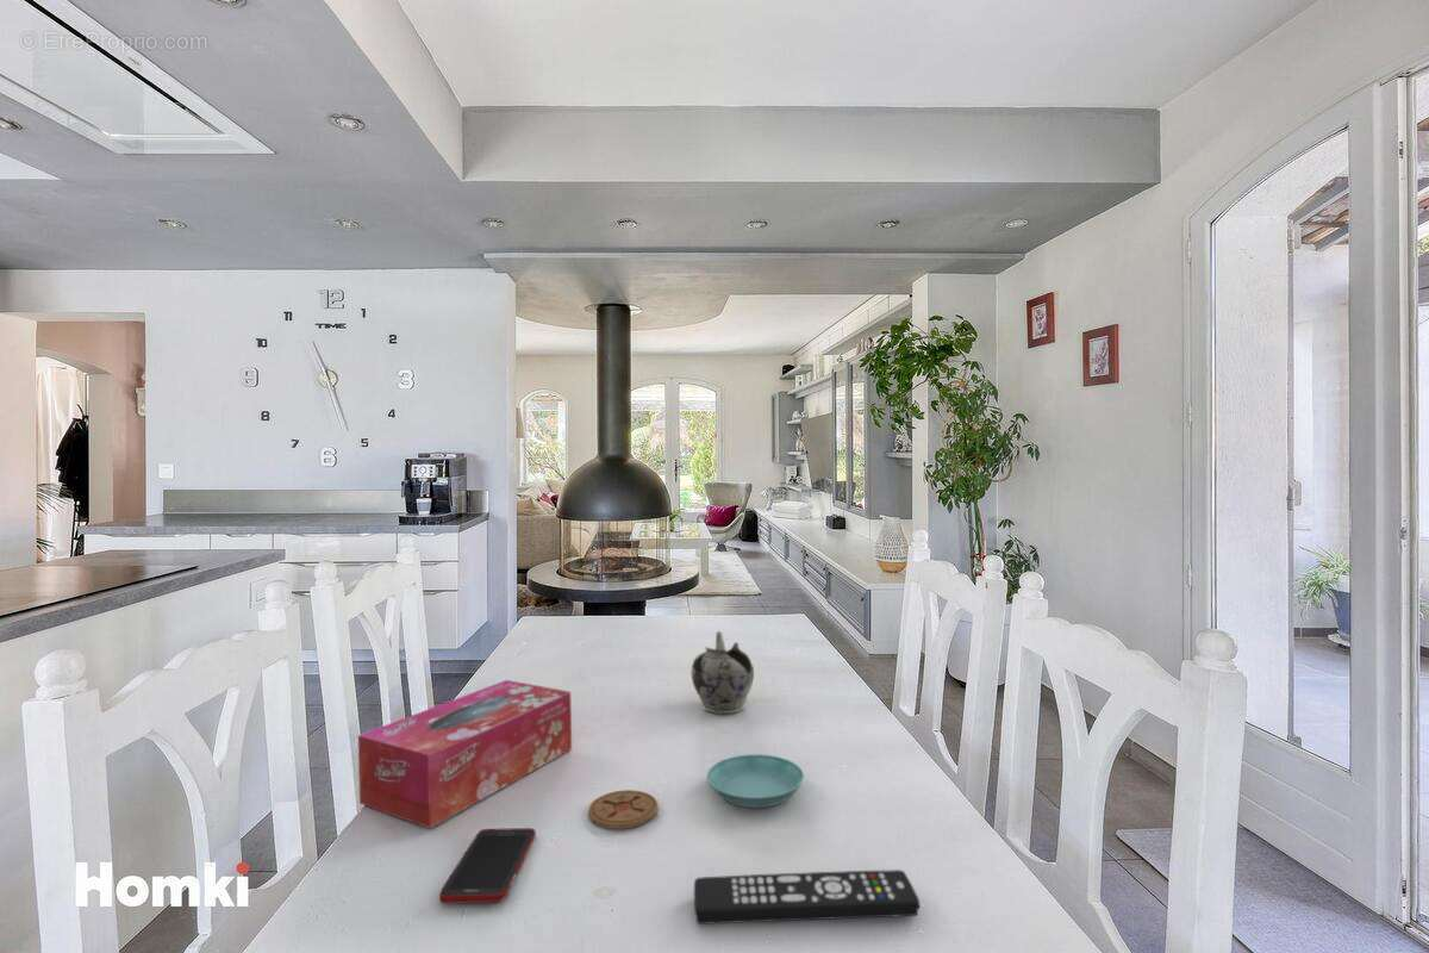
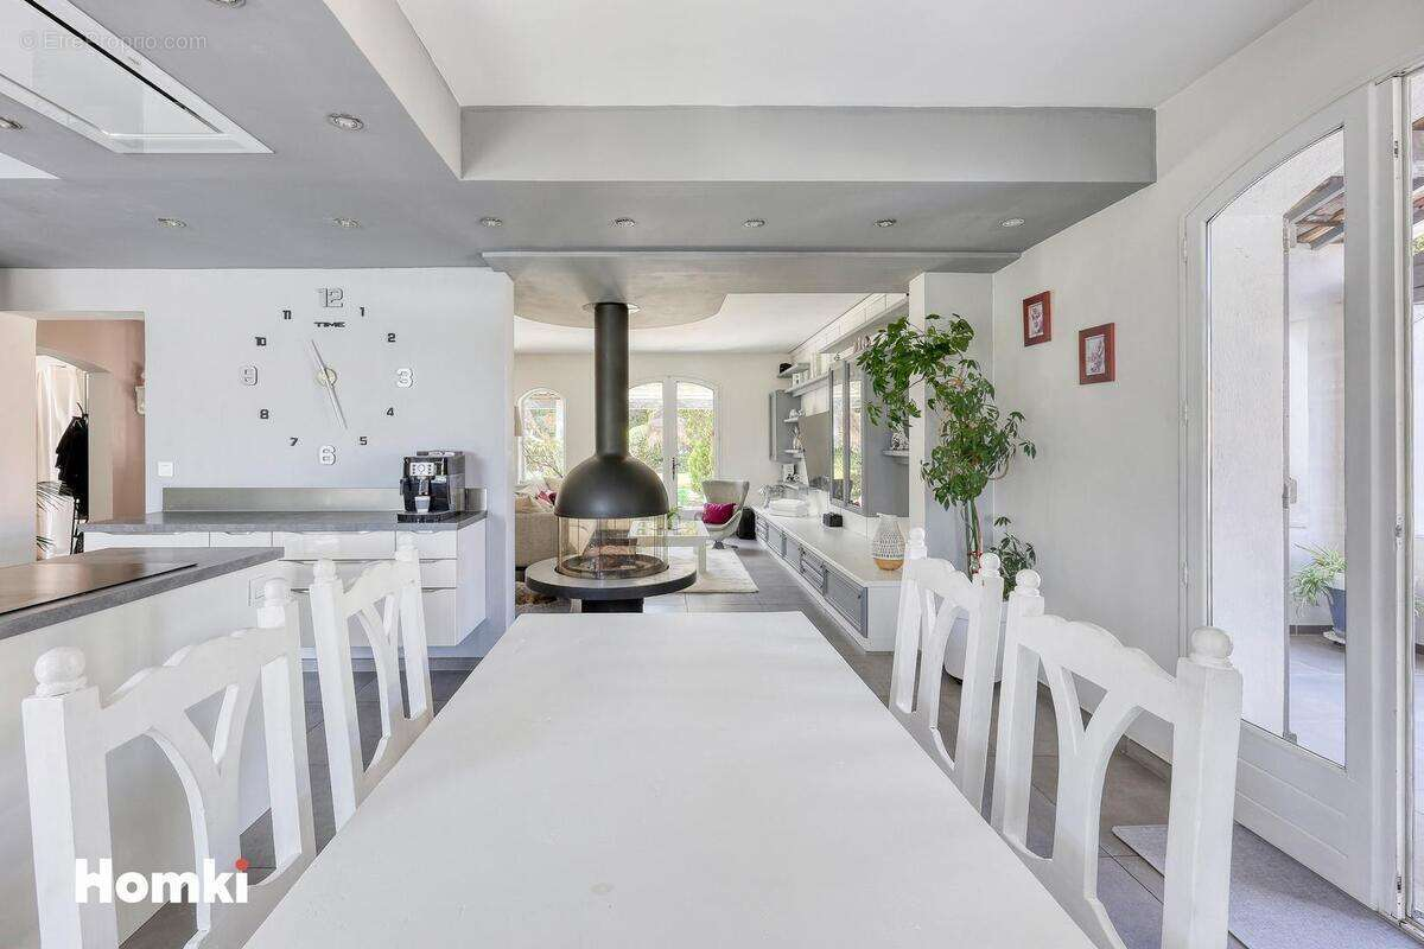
- cell phone [438,827,537,904]
- tissue box [357,679,573,829]
- remote control [693,868,921,926]
- saucer [706,753,805,809]
- coaster [587,789,660,830]
- teapot [691,630,755,715]
